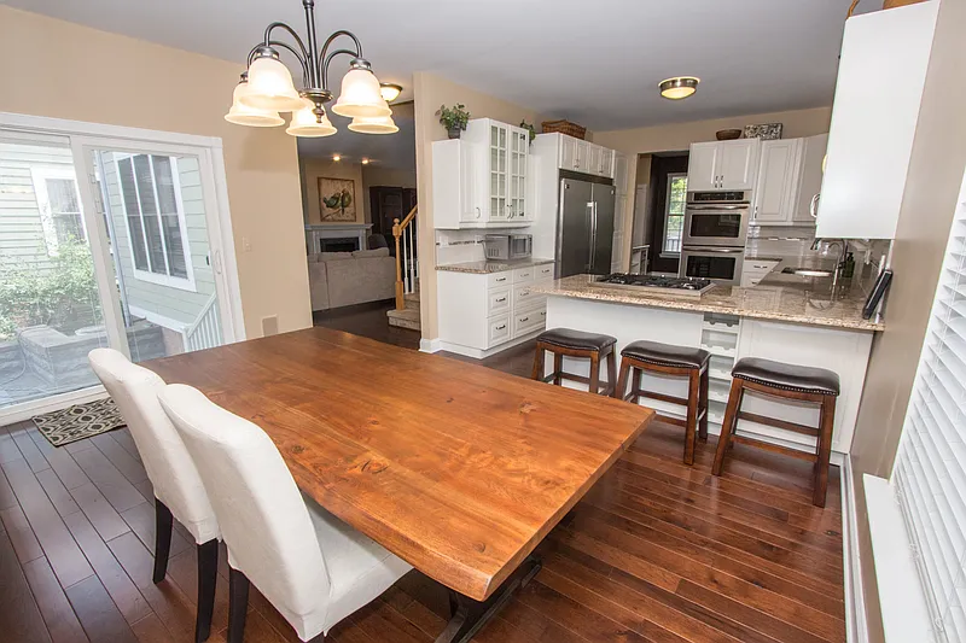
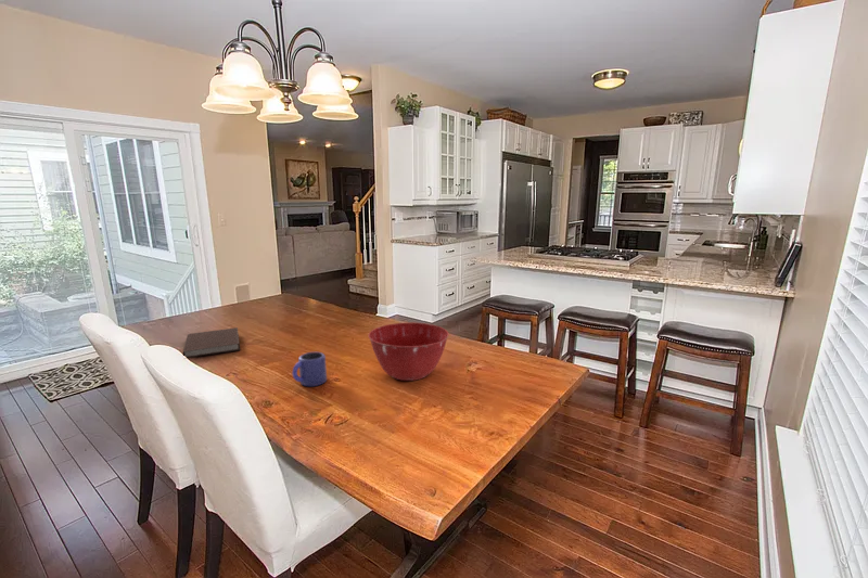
+ mixing bowl [368,322,449,382]
+ notebook [182,326,241,359]
+ mug [292,351,328,387]
